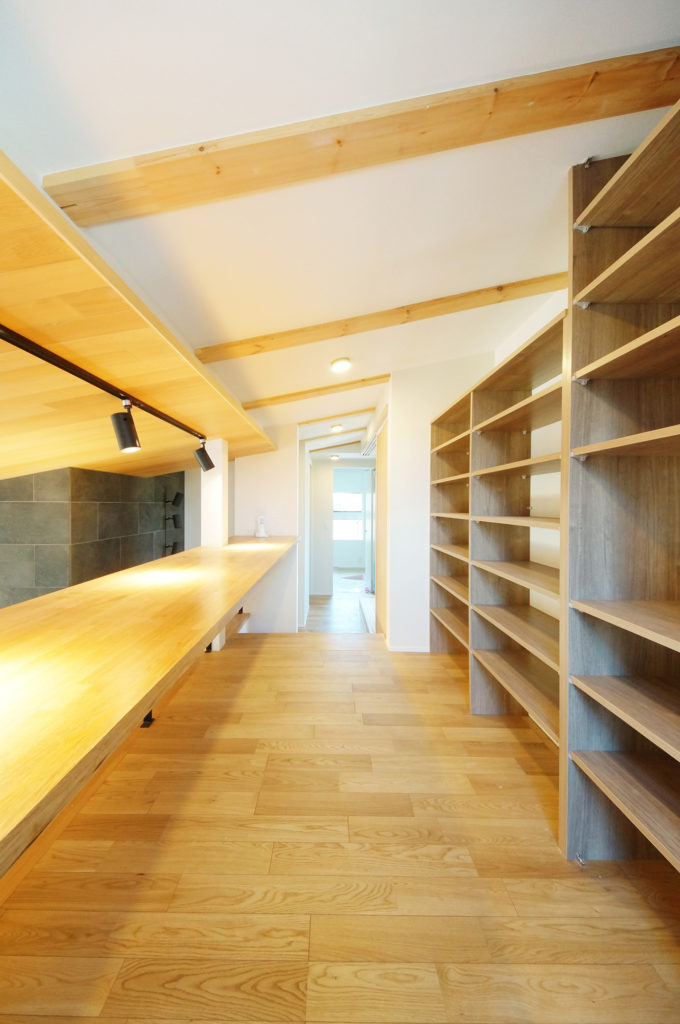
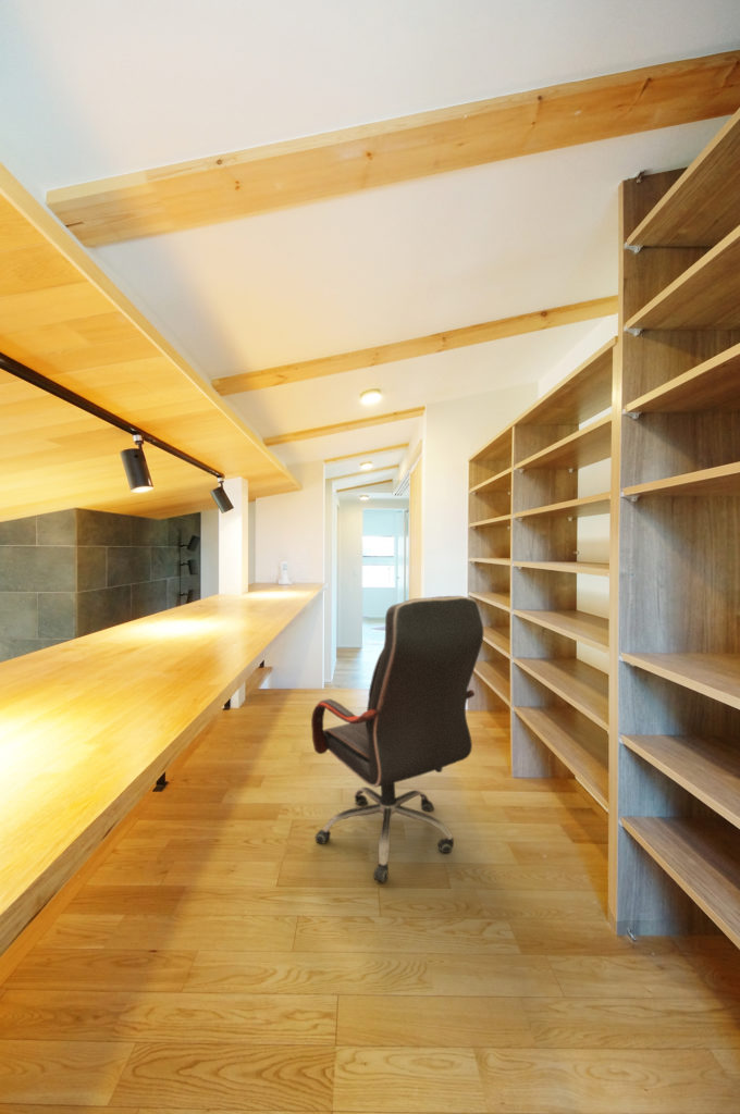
+ office chair [310,595,484,883]
